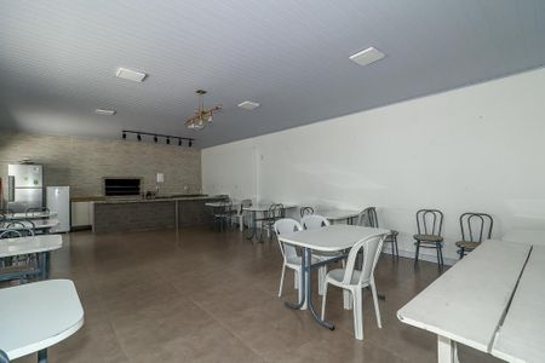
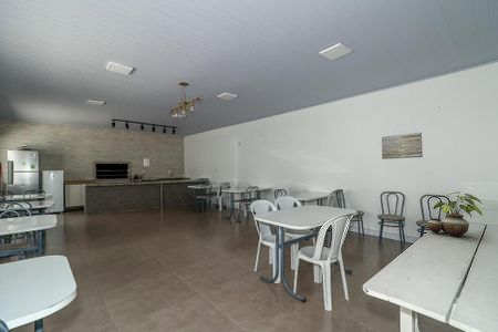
+ potted plant [426,191,484,238]
+ wall art [381,132,424,160]
